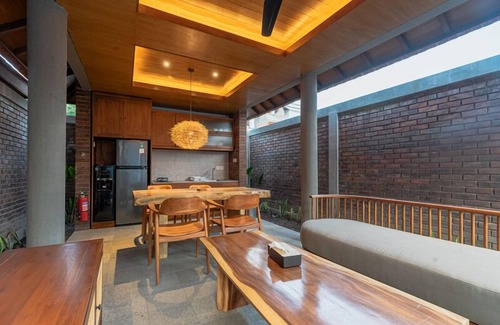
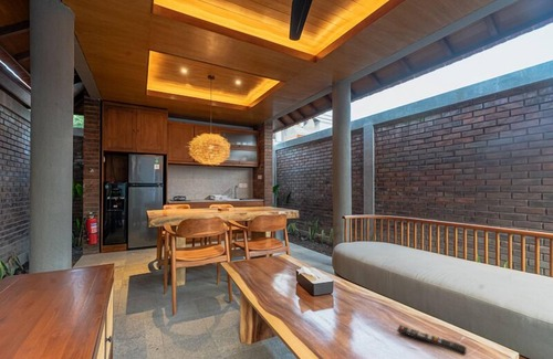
+ remote control [396,324,468,357]
